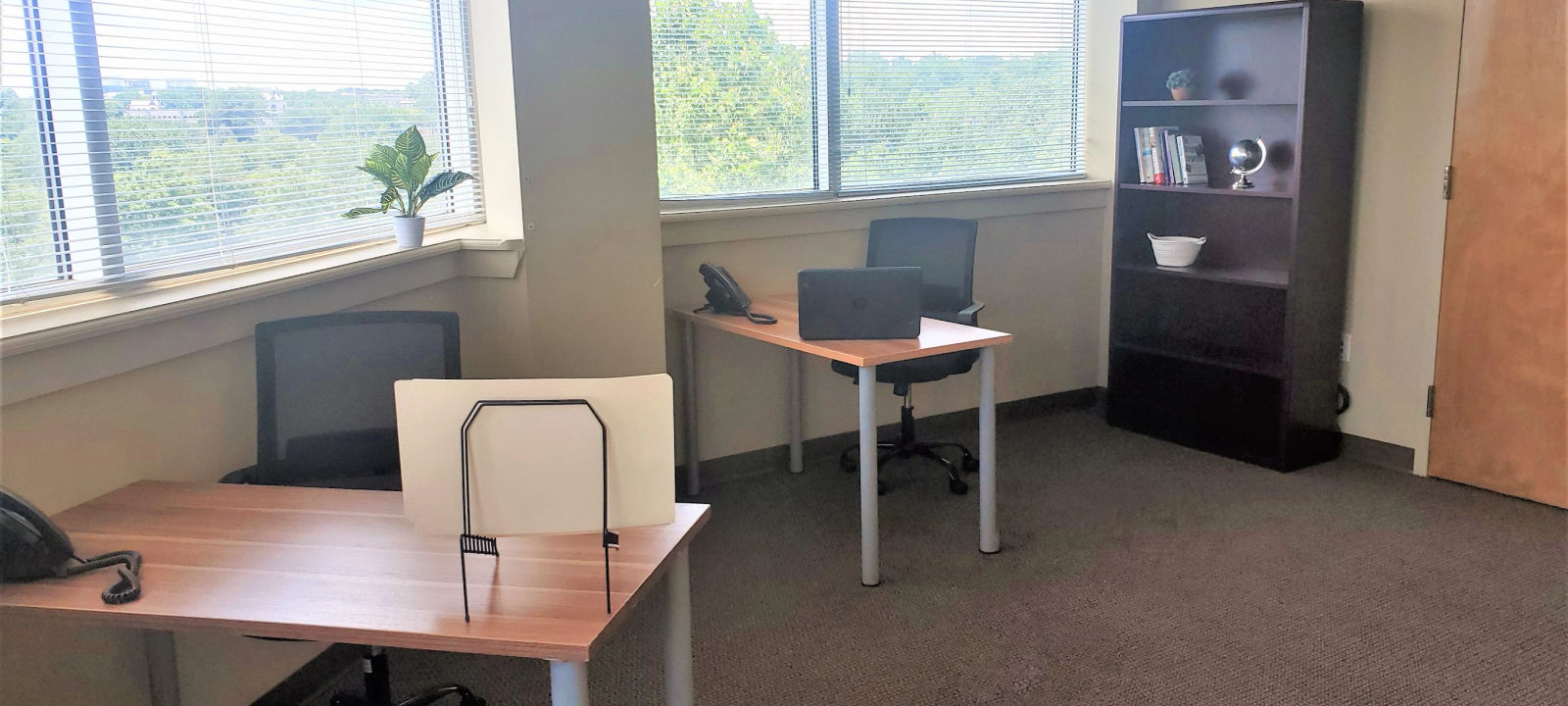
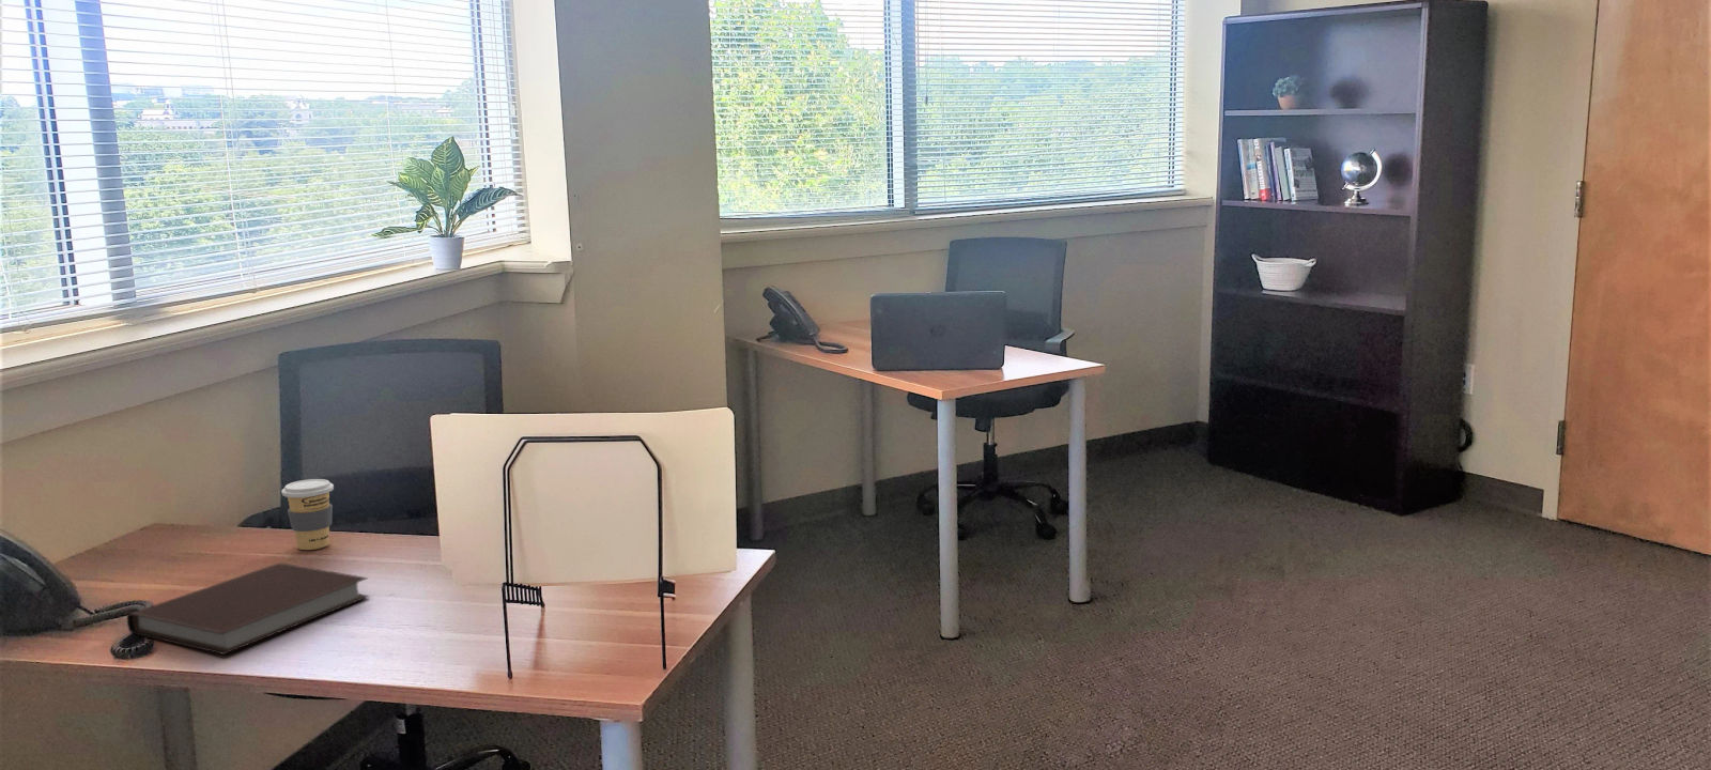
+ coffee cup [280,478,335,551]
+ notebook [127,562,371,655]
